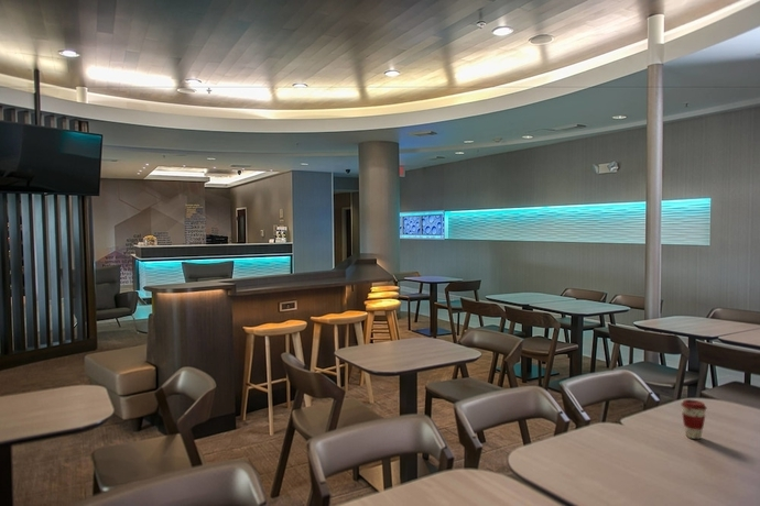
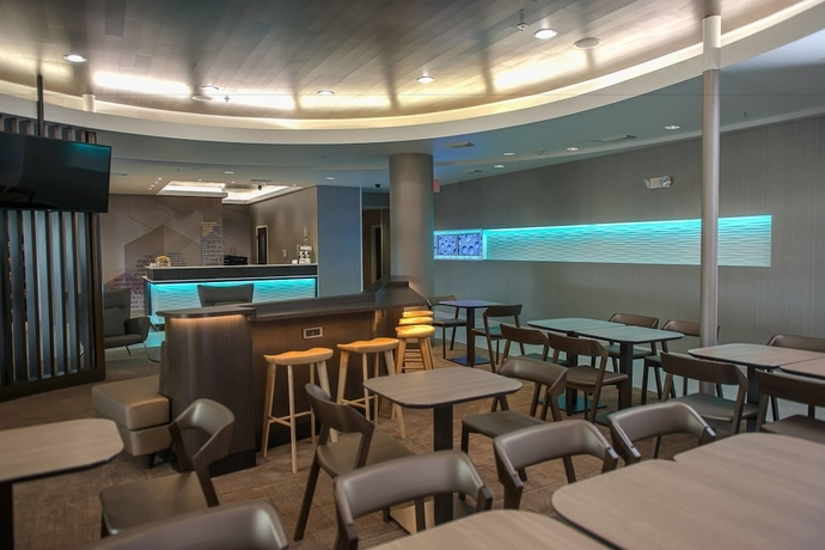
- coffee cup [680,398,708,440]
